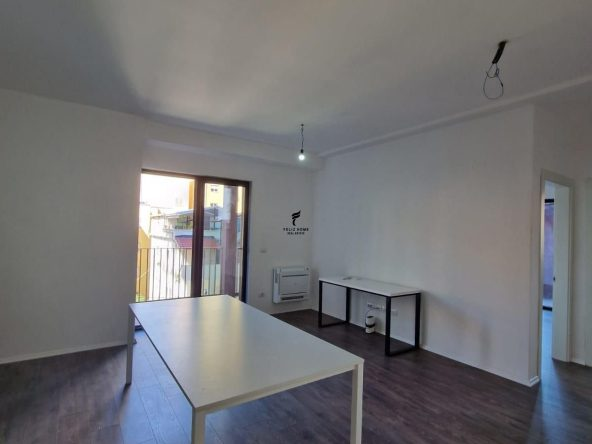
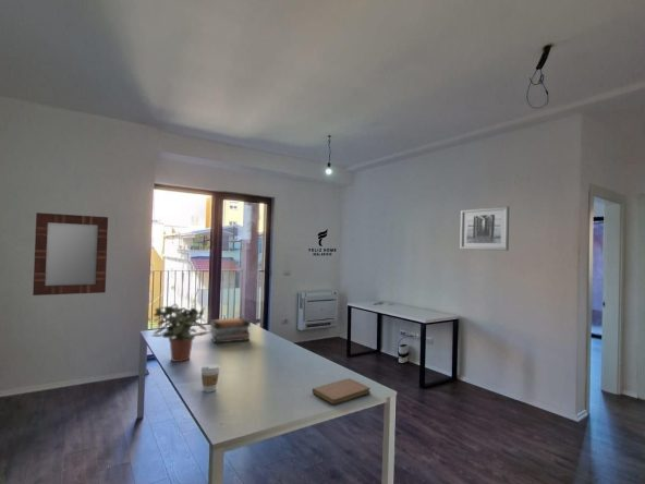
+ coffee cup [200,363,220,394]
+ home mirror [32,211,109,297]
+ wall art [459,205,510,252]
+ book stack [208,316,252,344]
+ potted plant [150,302,210,363]
+ notebook [312,377,372,407]
